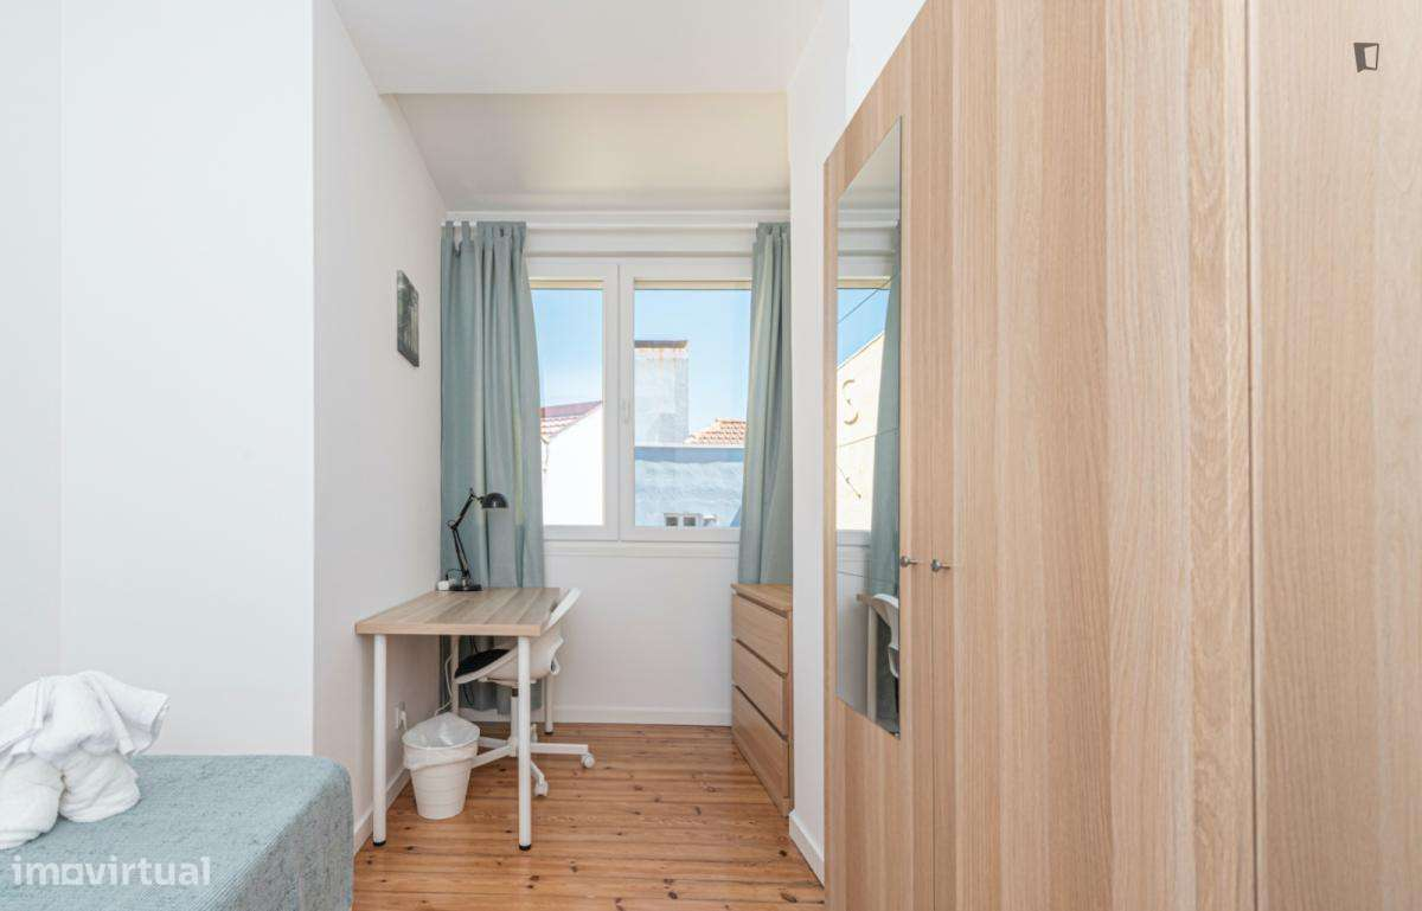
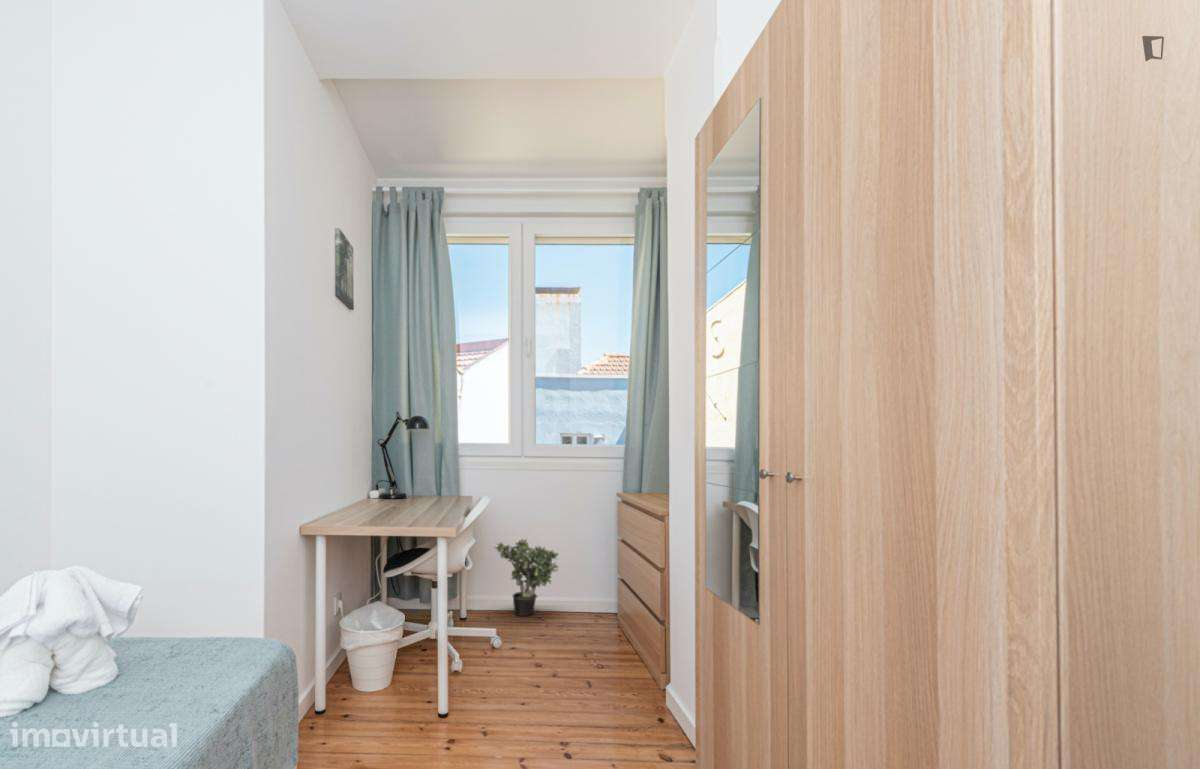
+ potted plant [493,538,560,617]
